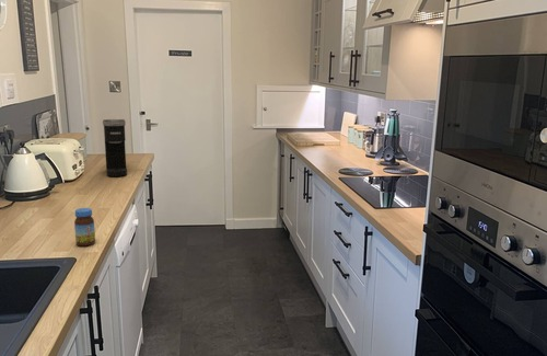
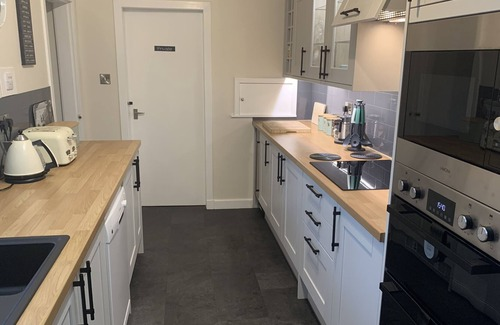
- coffee maker [102,118,128,177]
- jar [73,207,96,246]
